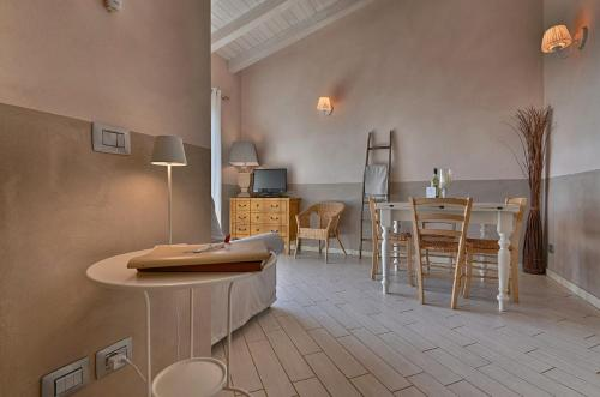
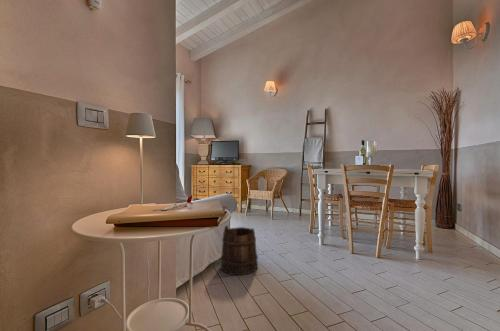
+ bucket [220,224,259,276]
